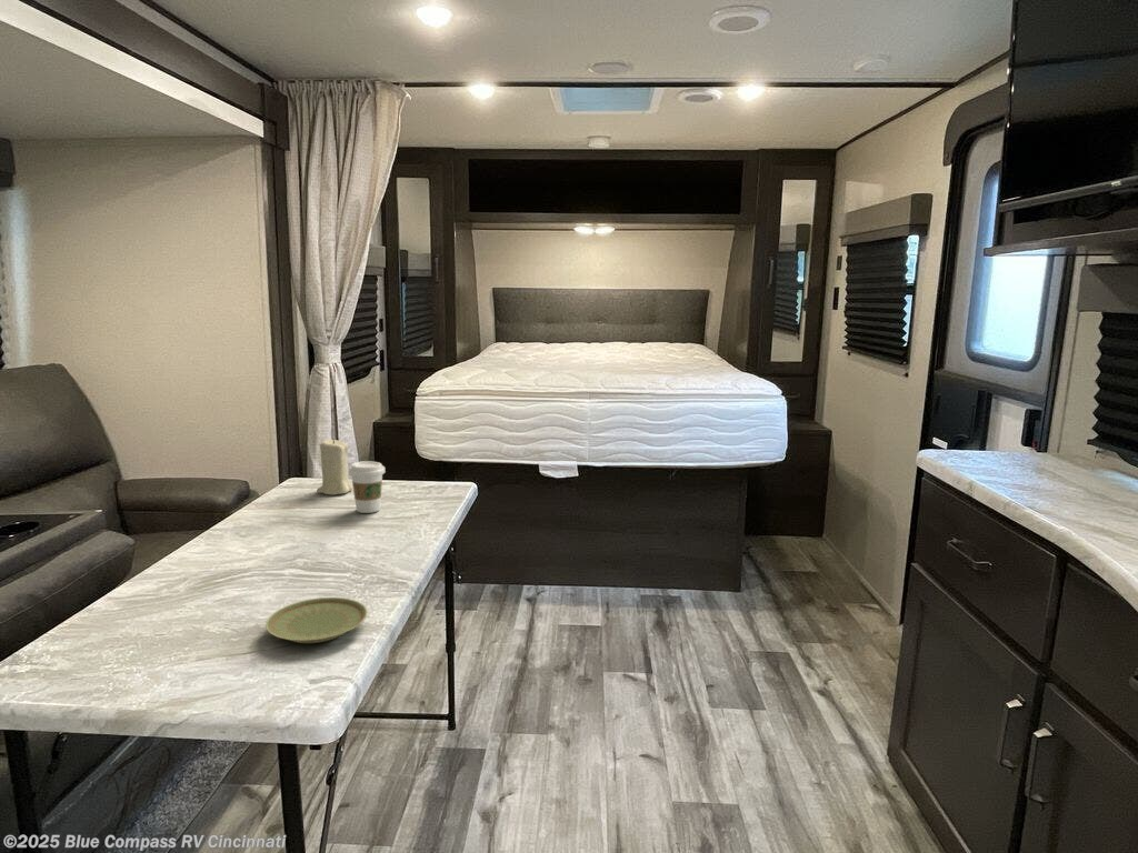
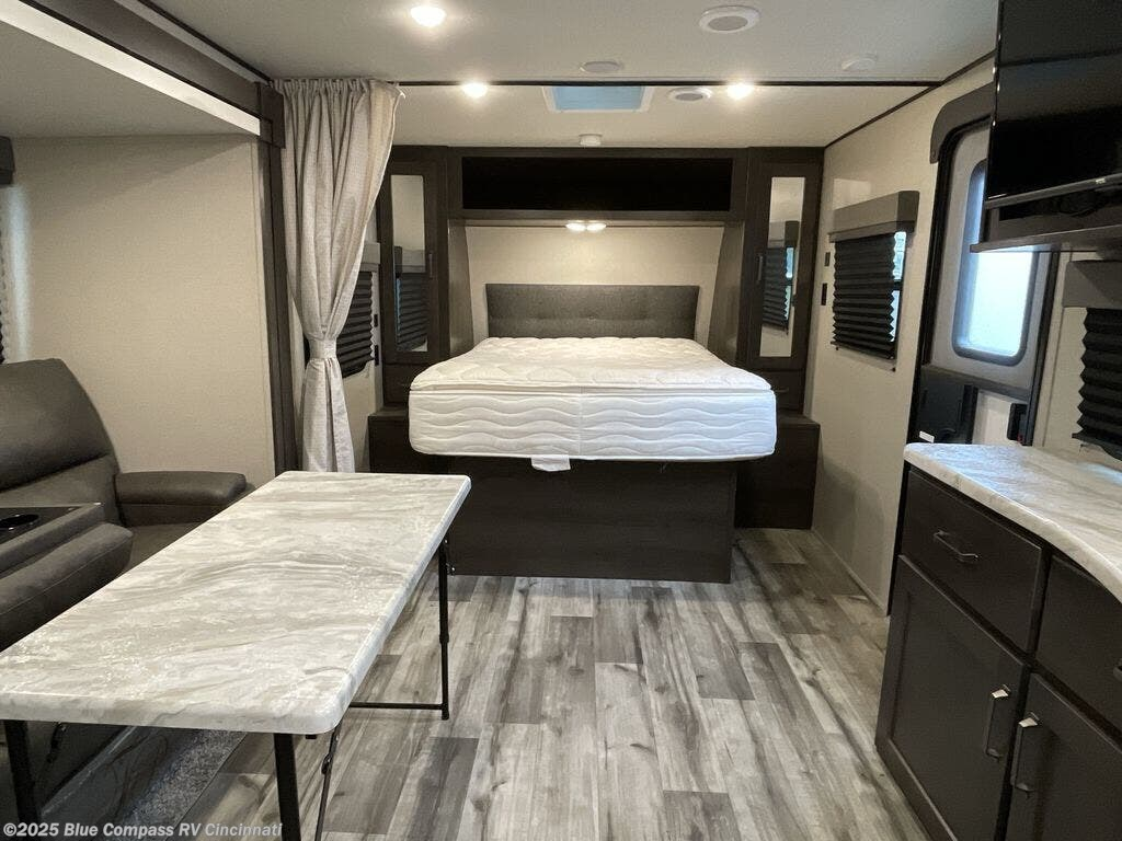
- plate [264,596,369,644]
- coffee cup [348,460,386,514]
- candle [316,436,353,495]
